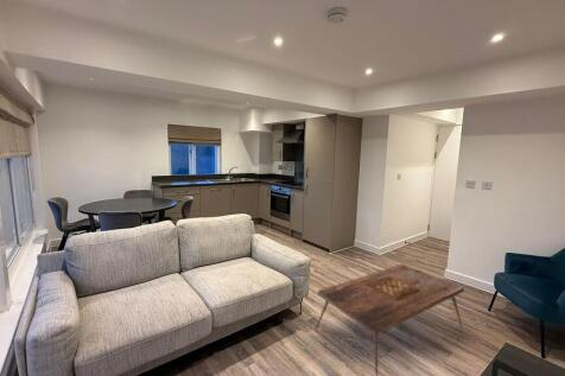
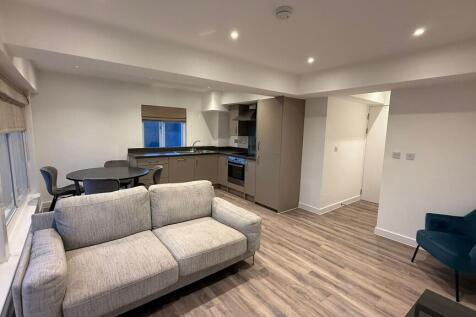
- coffee table [315,263,465,376]
